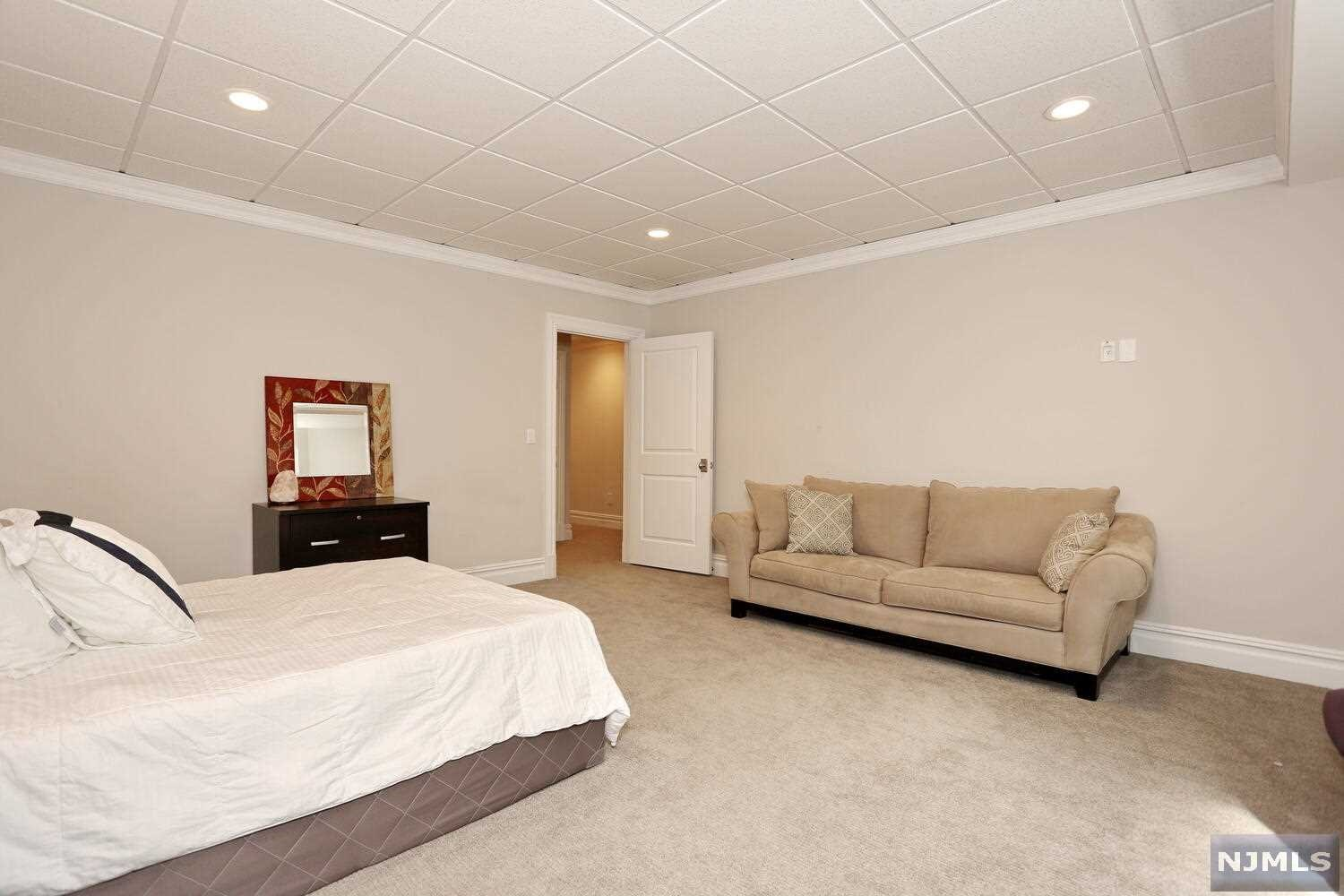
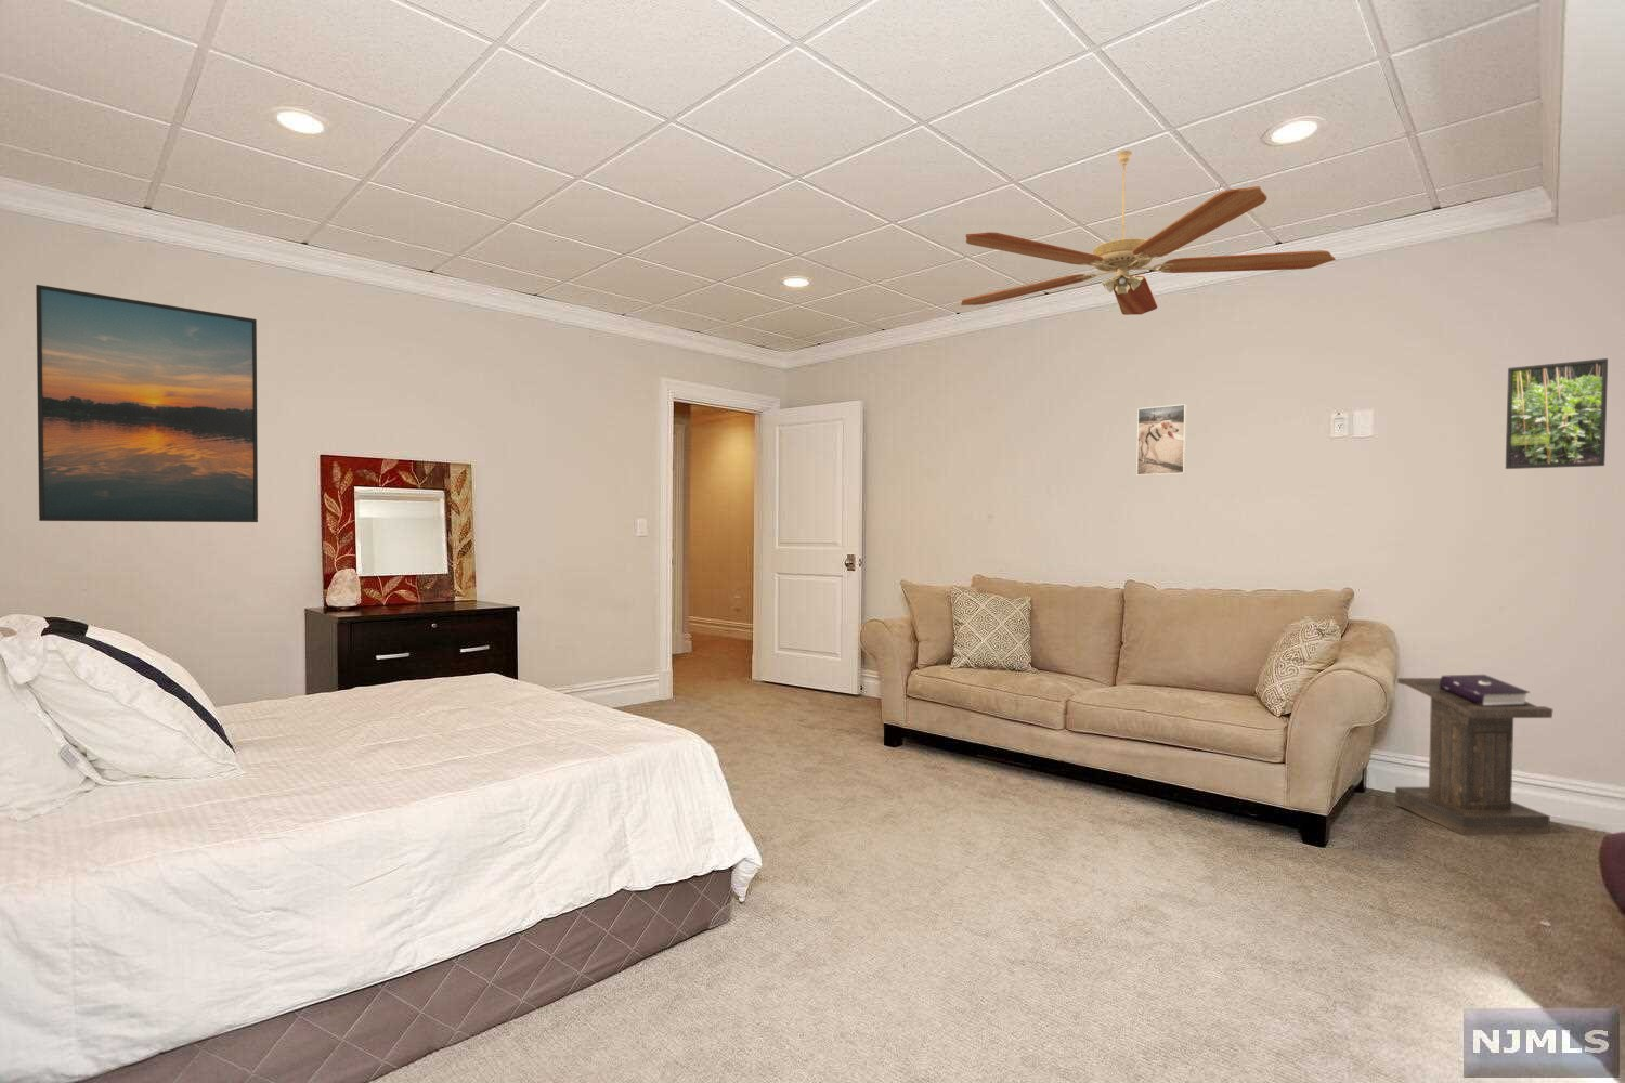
+ lectern [1394,673,1555,836]
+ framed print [1505,358,1609,470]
+ ceiling fan [960,150,1337,317]
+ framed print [1135,402,1189,476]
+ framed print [35,284,259,523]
